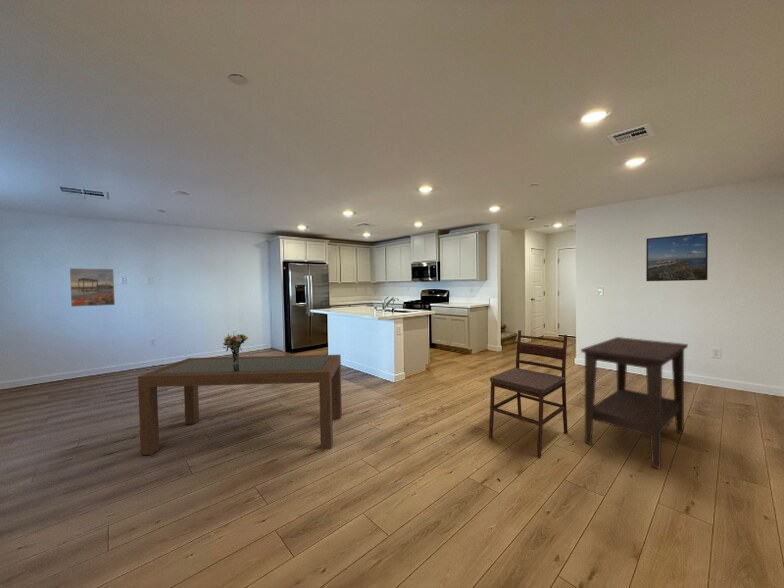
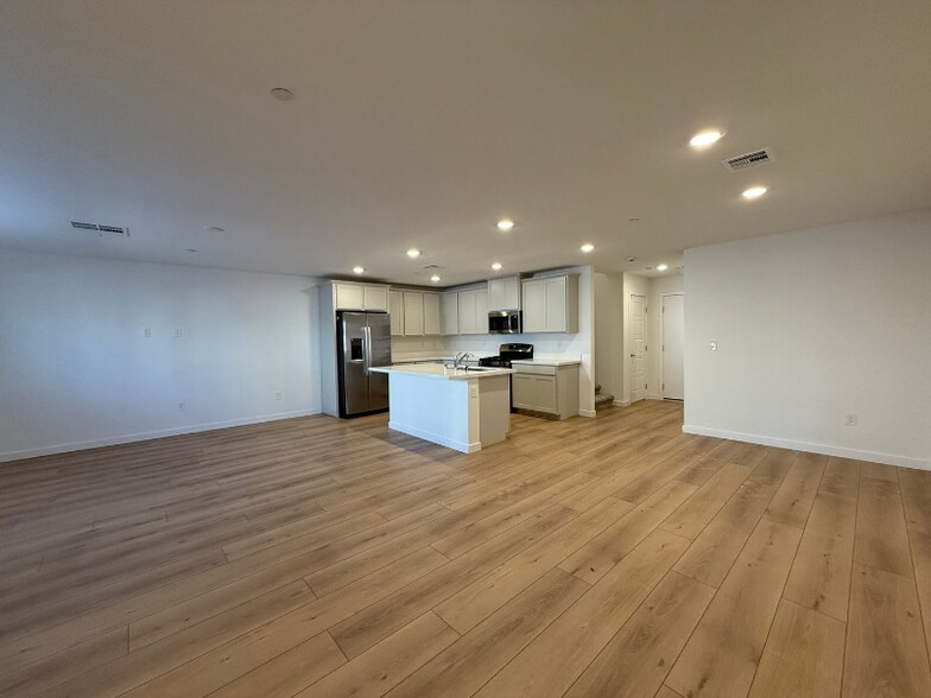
- dining chair [488,329,569,458]
- dining table [137,354,343,456]
- bouquet [222,333,249,364]
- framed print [645,232,709,282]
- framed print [69,267,116,308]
- side table [580,336,689,470]
